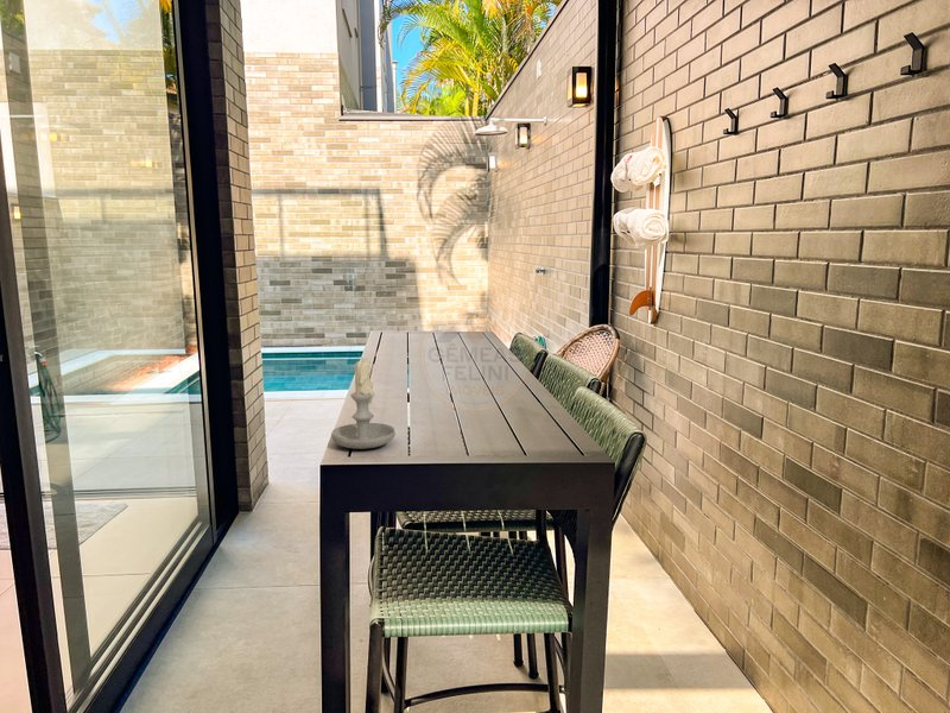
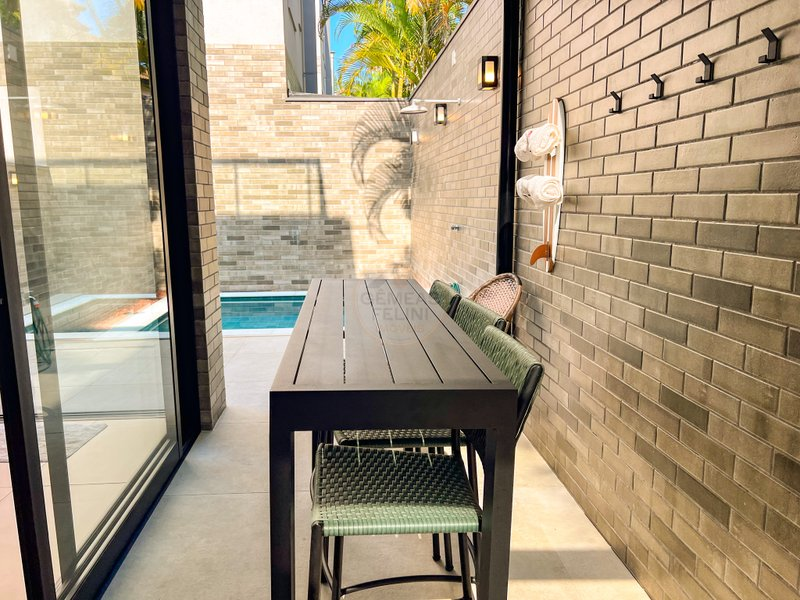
- candle [330,355,397,450]
